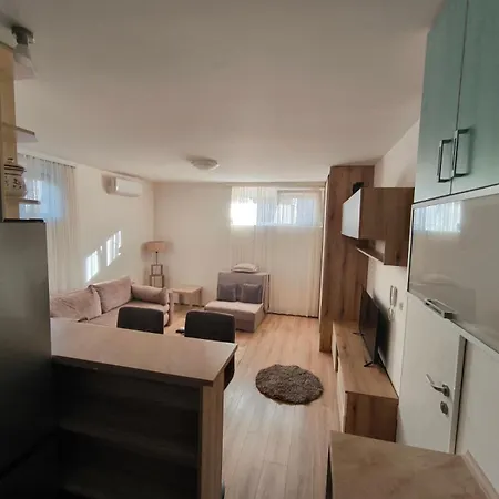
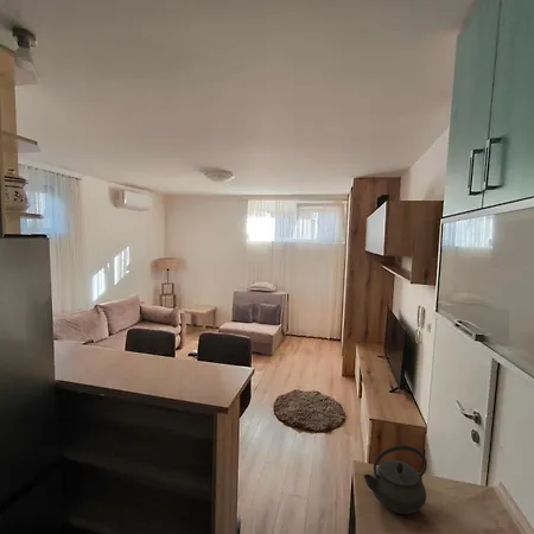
+ kettle [362,445,428,515]
